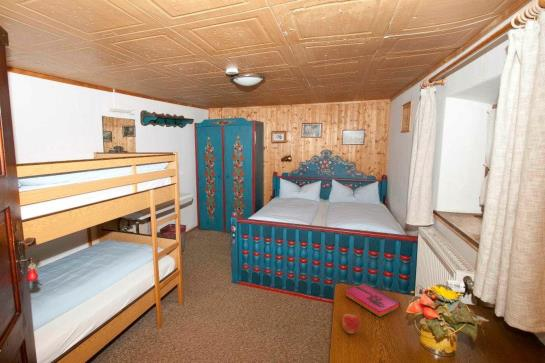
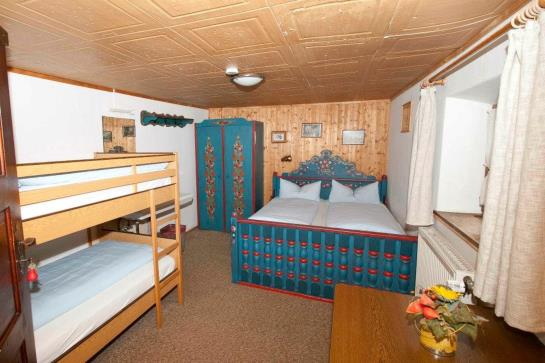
- hardback book [344,282,401,318]
- apple [341,310,361,335]
